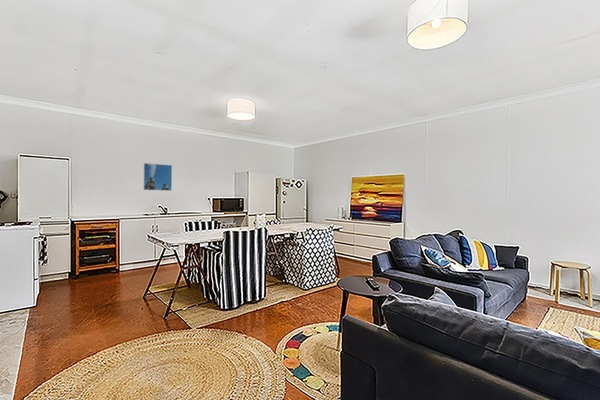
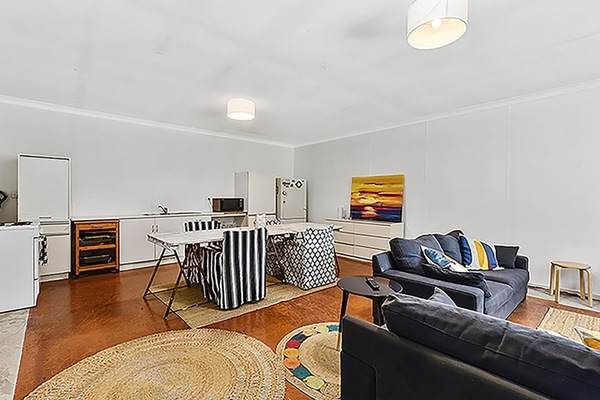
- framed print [143,162,173,192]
